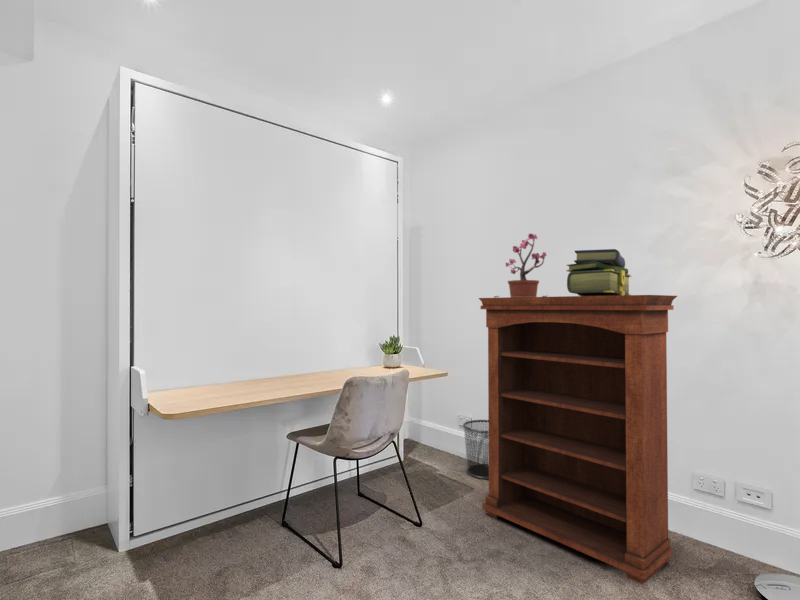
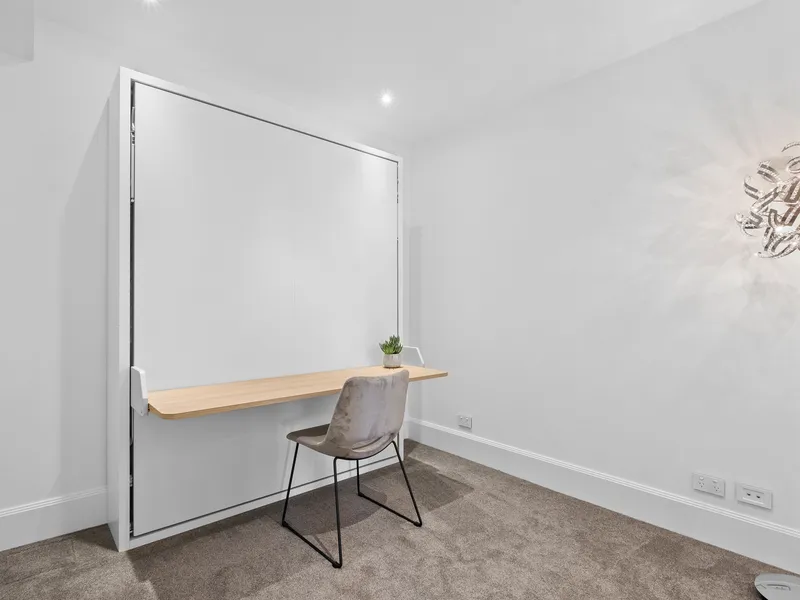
- bookshelf [478,294,678,585]
- waste bin [462,419,489,480]
- potted plant [493,233,548,298]
- stack of books [565,248,633,296]
